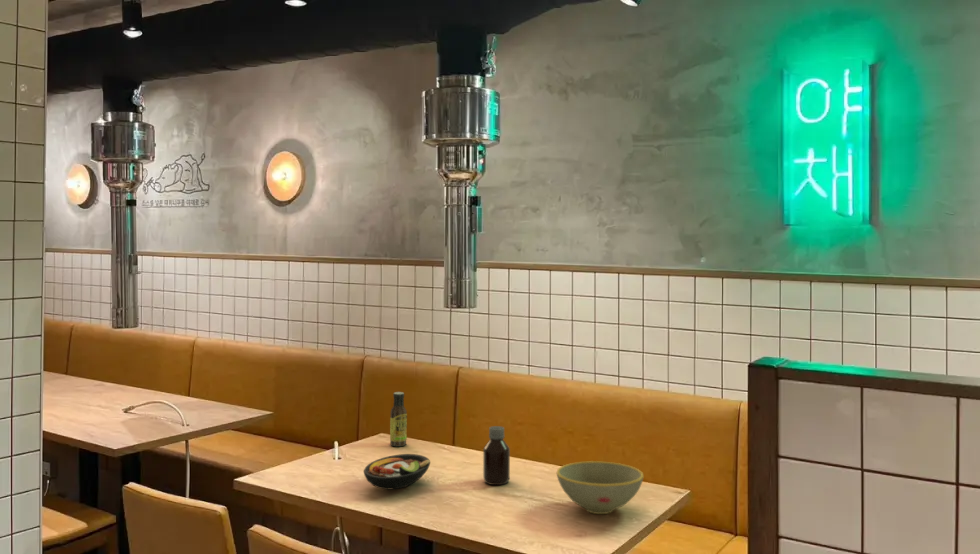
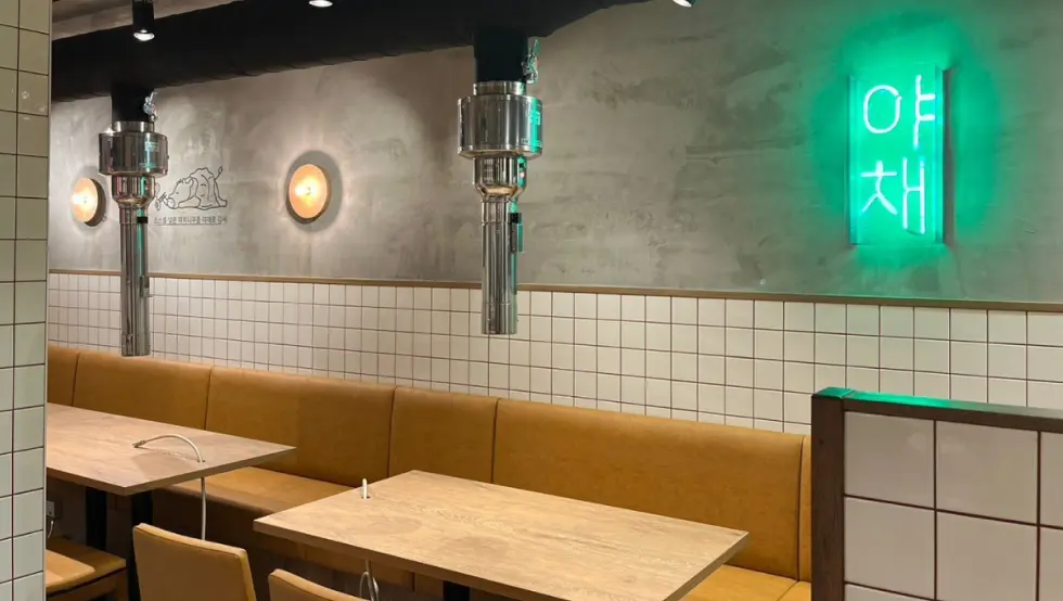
- bowl [556,460,644,515]
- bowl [363,453,431,491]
- sauce bottle [389,391,408,448]
- bottle [482,425,511,486]
